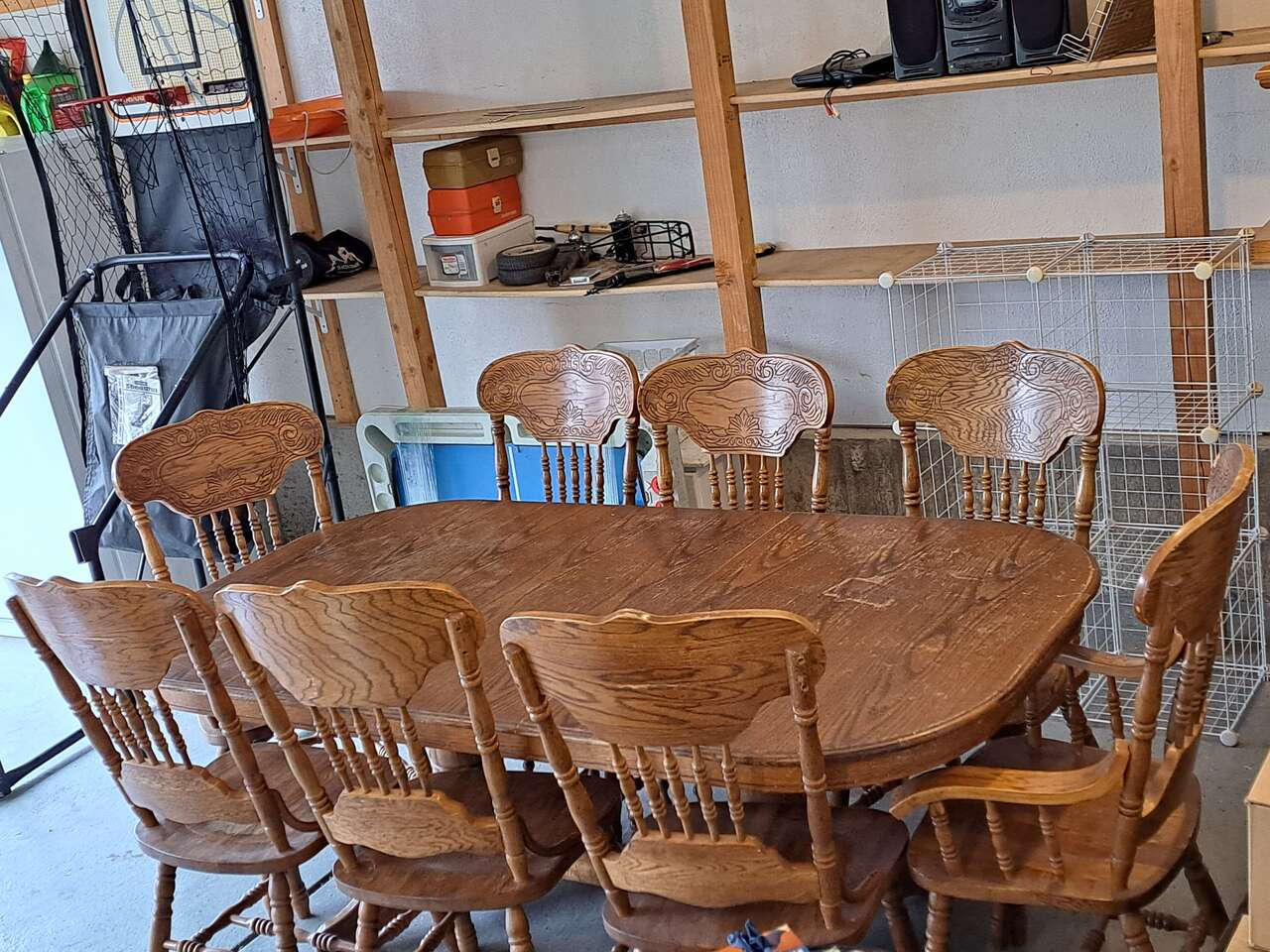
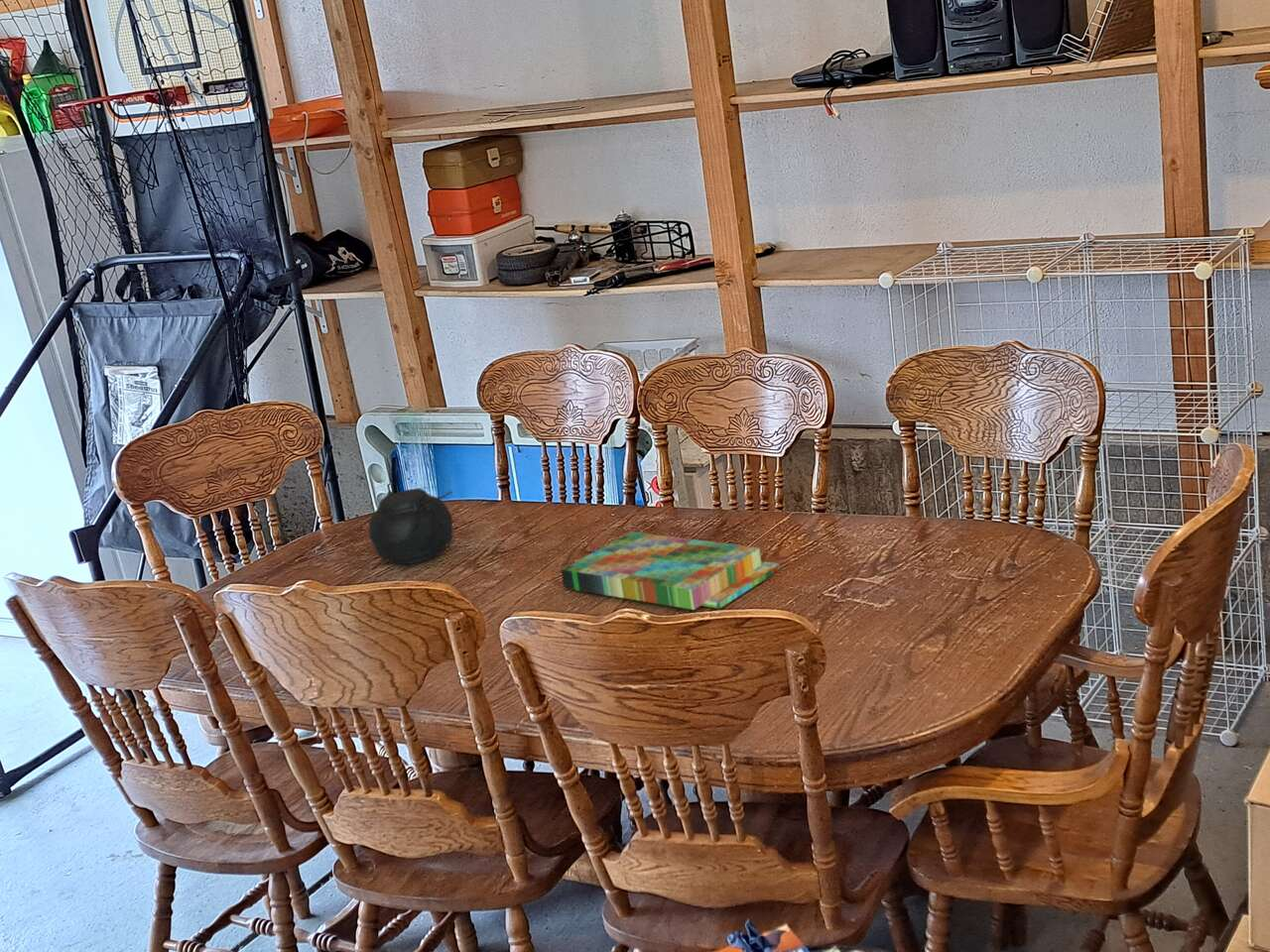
+ teapot [368,486,453,566]
+ board game [561,531,781,611]
